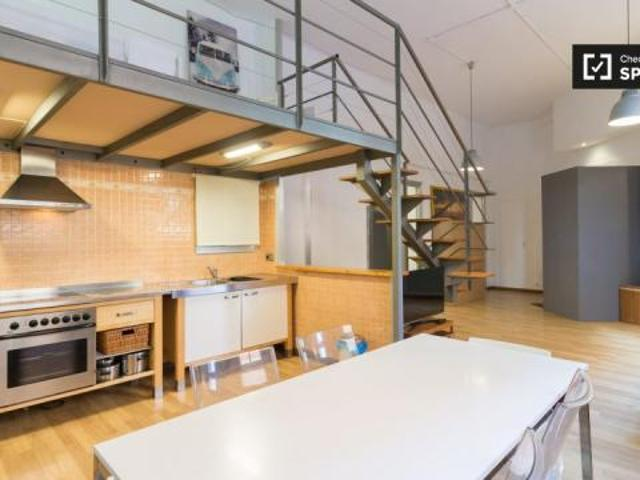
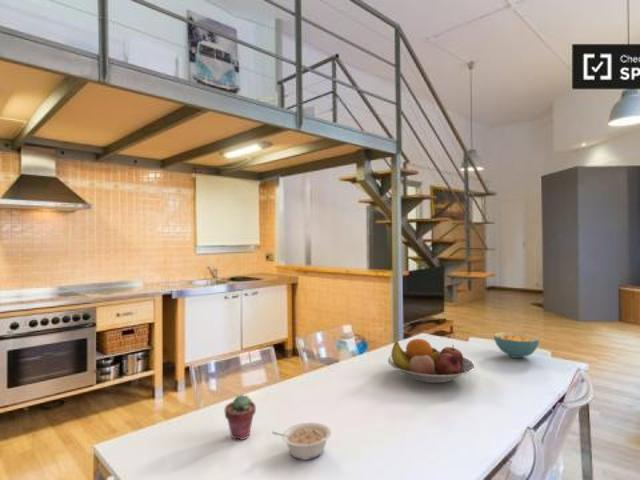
+ potted succulent [224,393,257,441]
+ legume [271,422,332,461]
+ cereal bowl [493,331,540,359]
+ fruit bowl [387,338,476,384]
